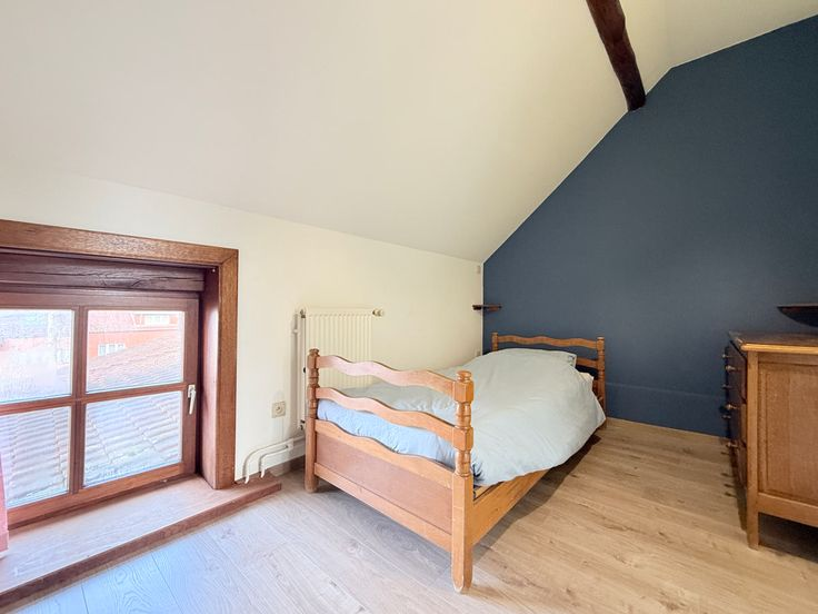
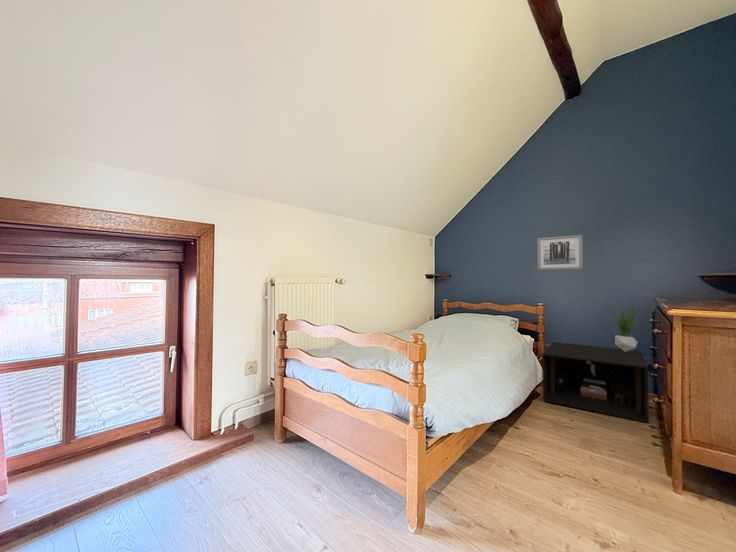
+ wall art [536,234,584,271]
+ potted plant [611,305,639,352]
+ nightstand [541,341,650,424]
